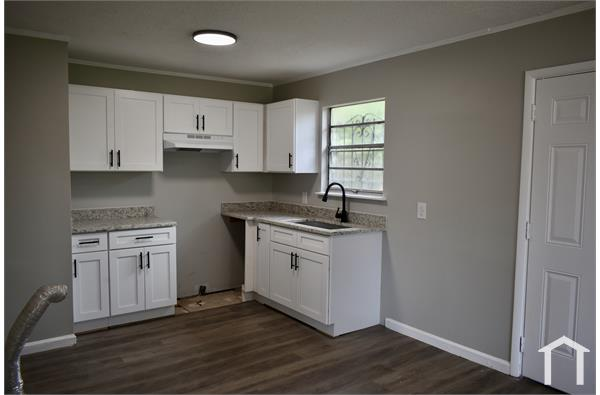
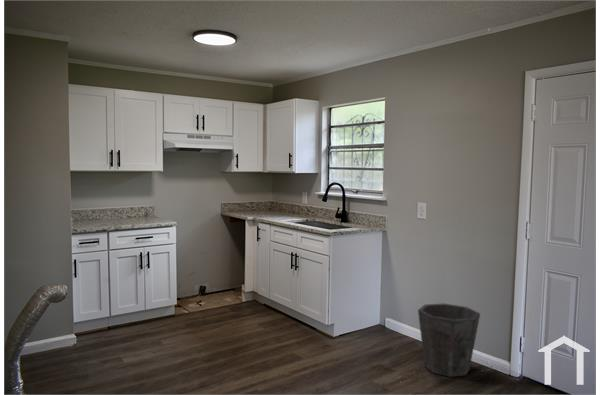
+ waste bin [417,302,481,378]
